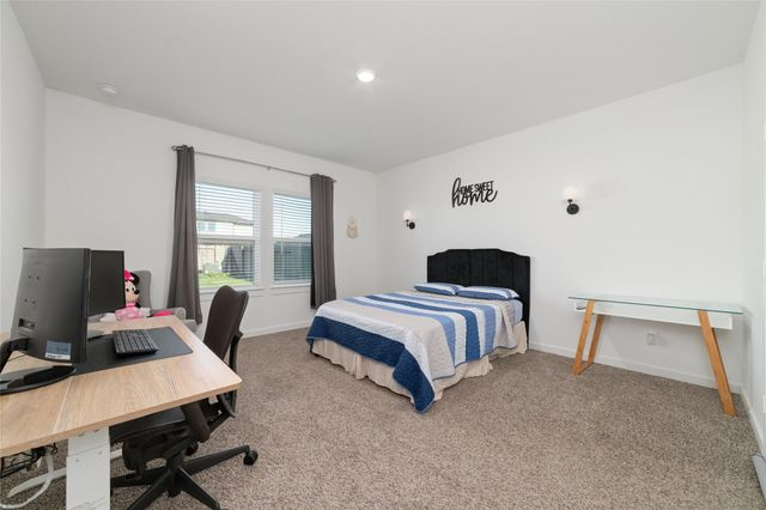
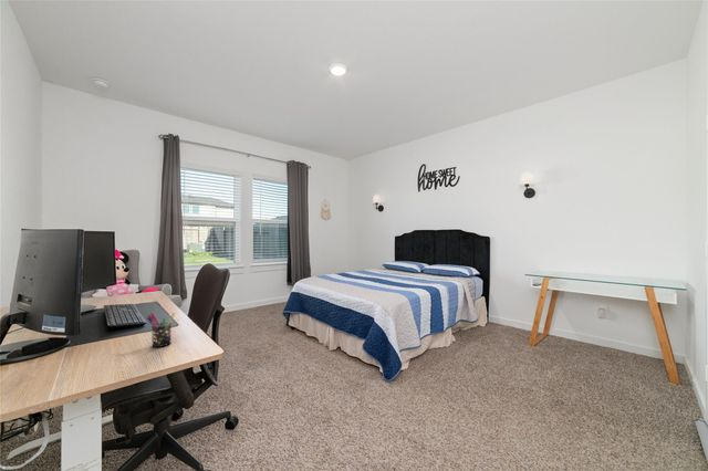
+ pen holder [146,312,176,348]
